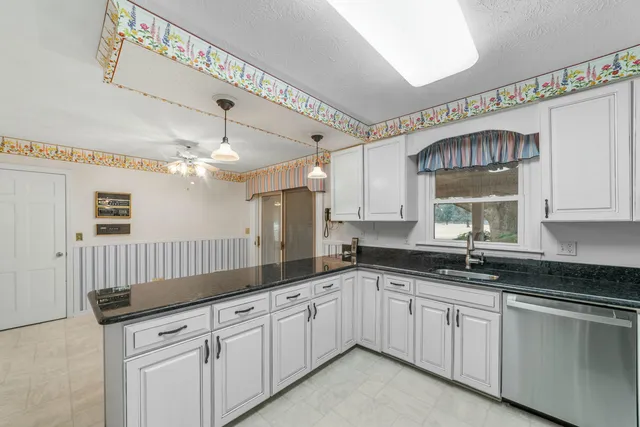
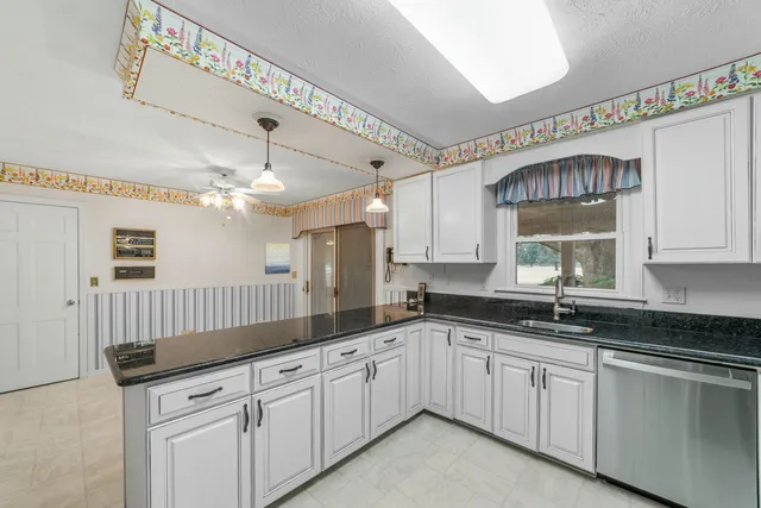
+ wall art [264,242,291,276]
